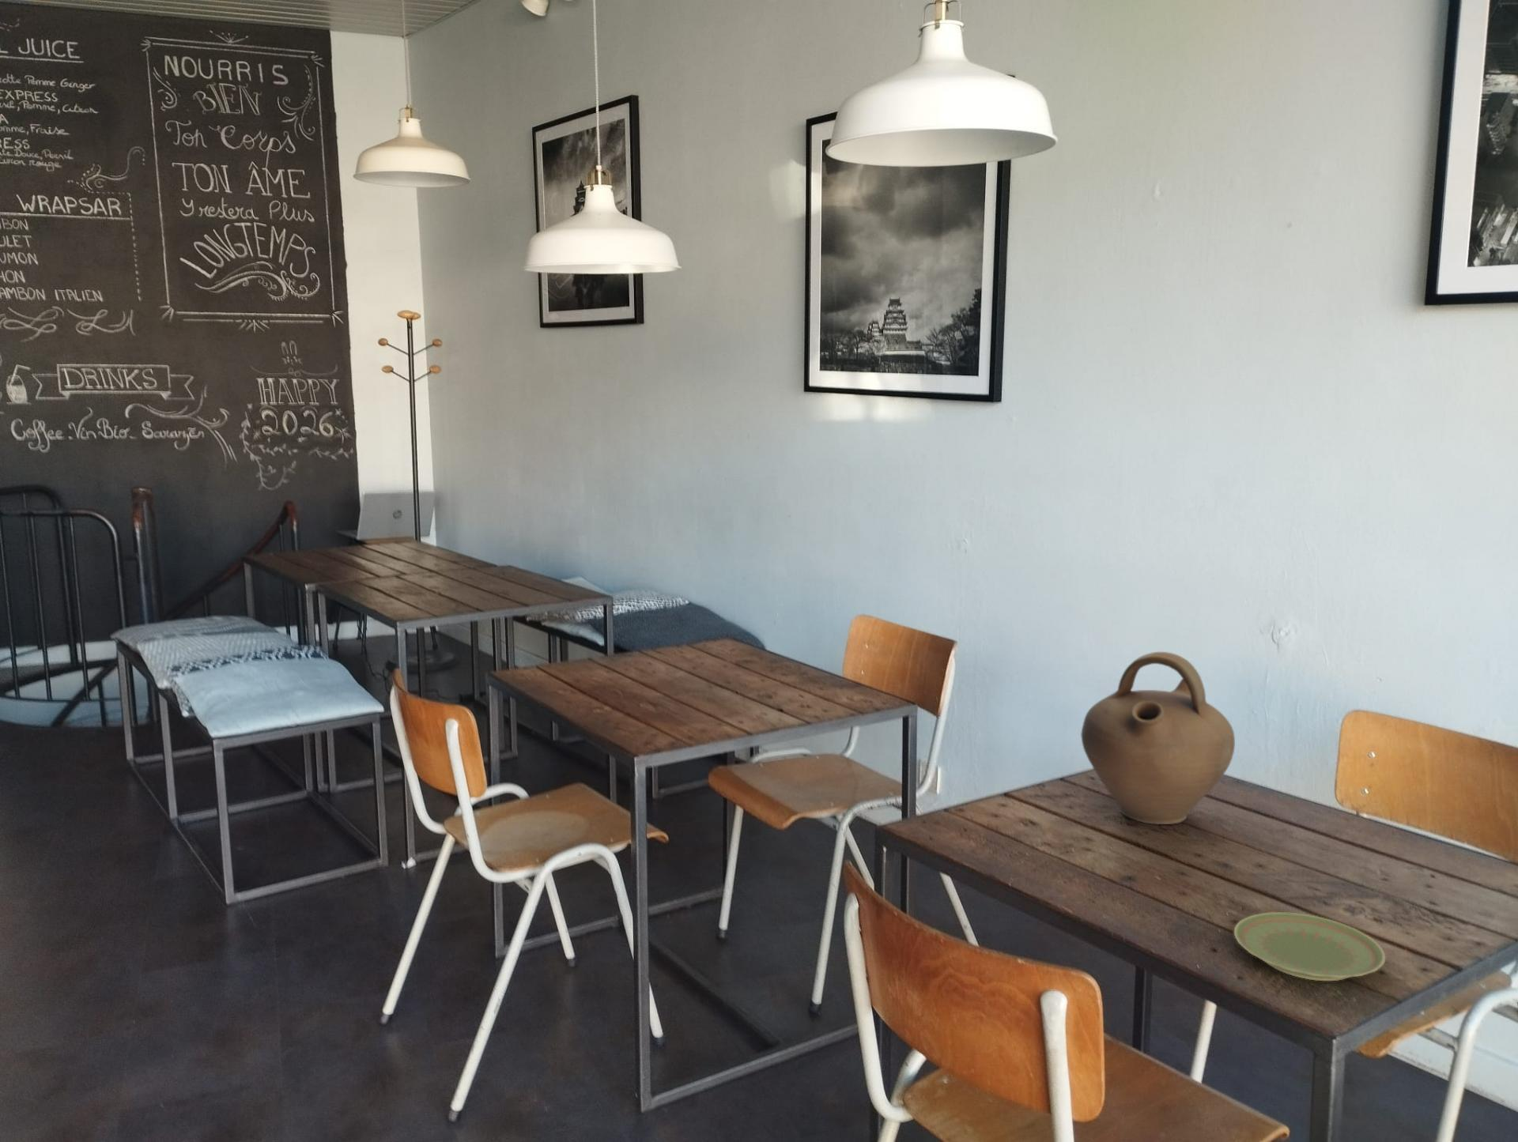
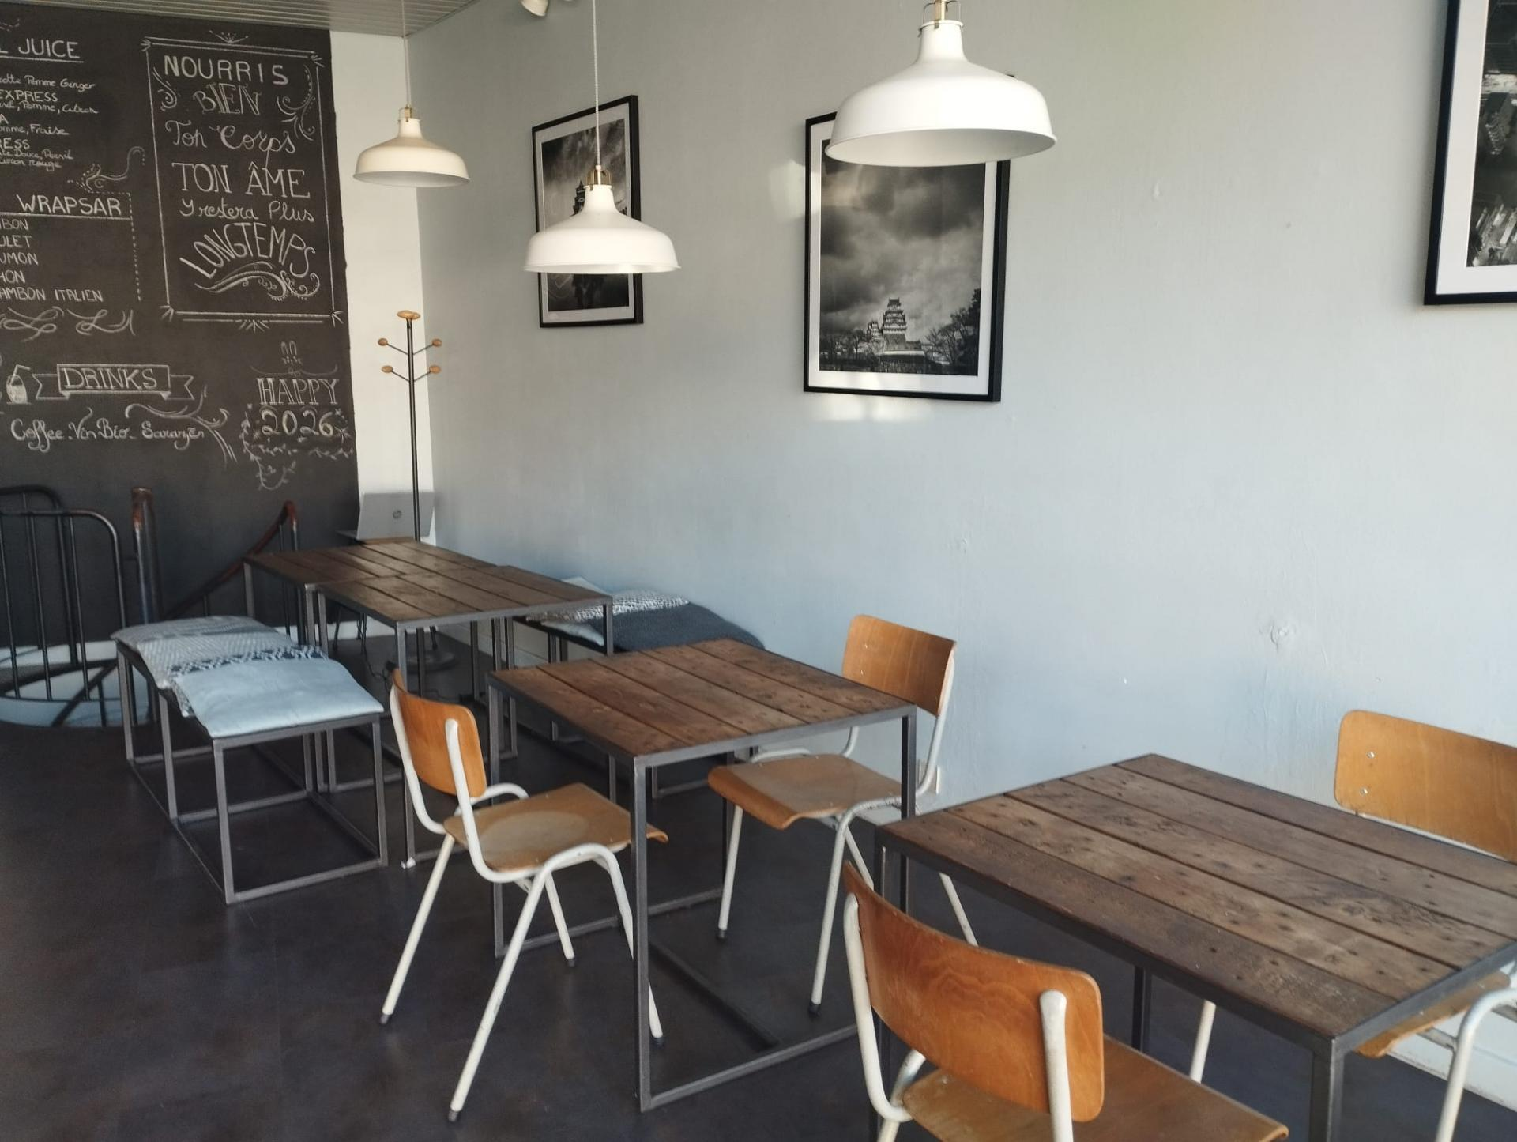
- plate [1234,912,1387,981]
- jug [1080,651,1236,825]
